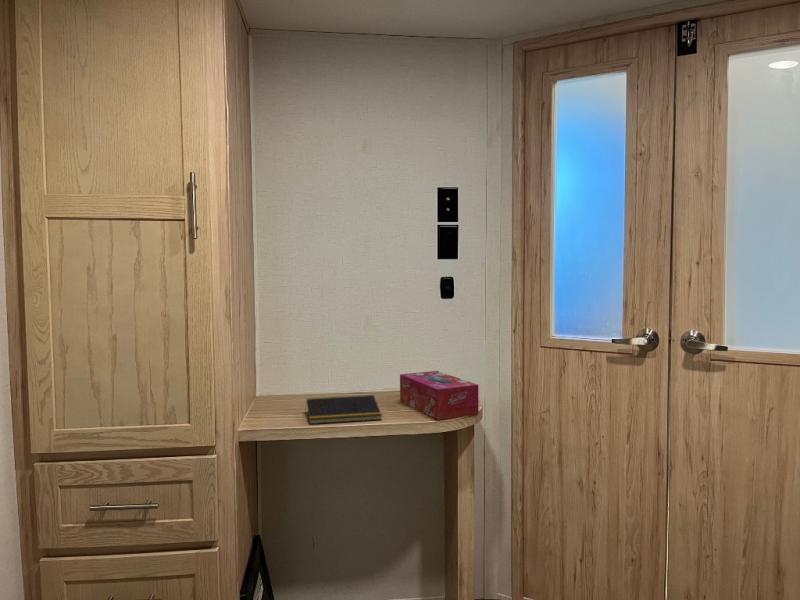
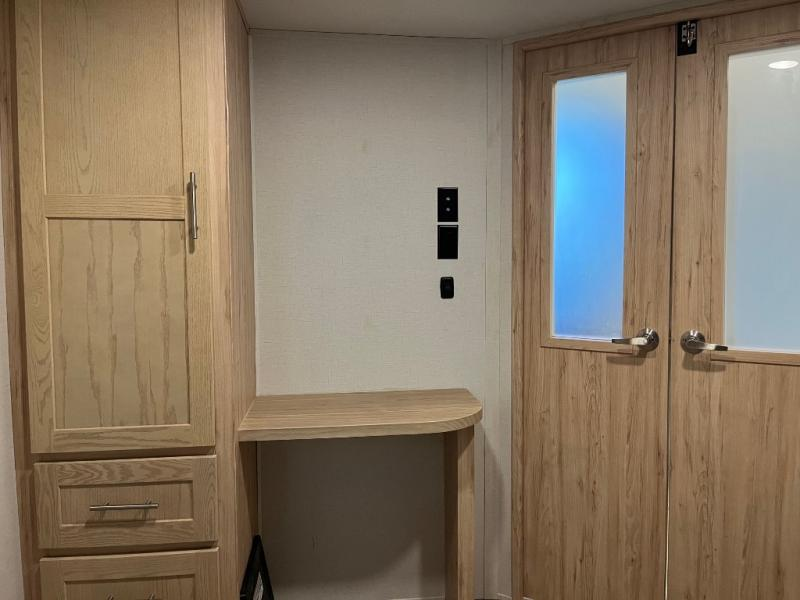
- notepad [304,394,383,425]
- tissue box [399,370,480,421]
